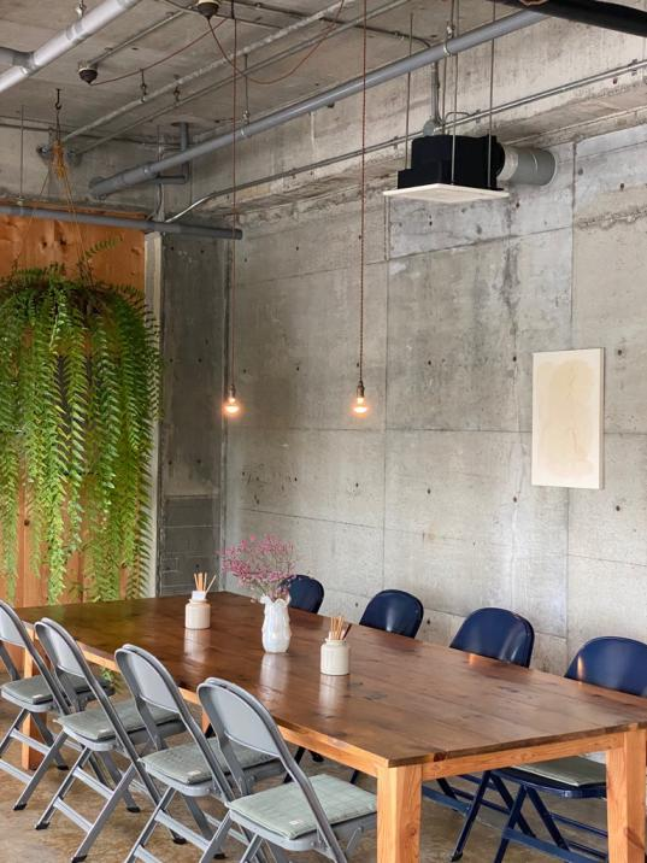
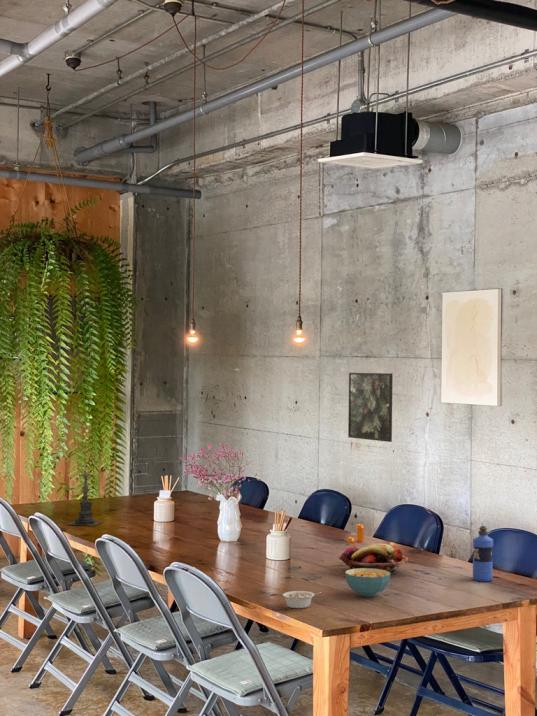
+ water bottle [472,525,494,583]
+ fruit basket [338,542,409,574]
+ legume [282,590,322,609]
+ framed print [347,372,394,443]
+ cereal bowl [344,568,391,598]
+ candle holder [66,468,103,527]
+ pepper shaker [346,523,365,544]
